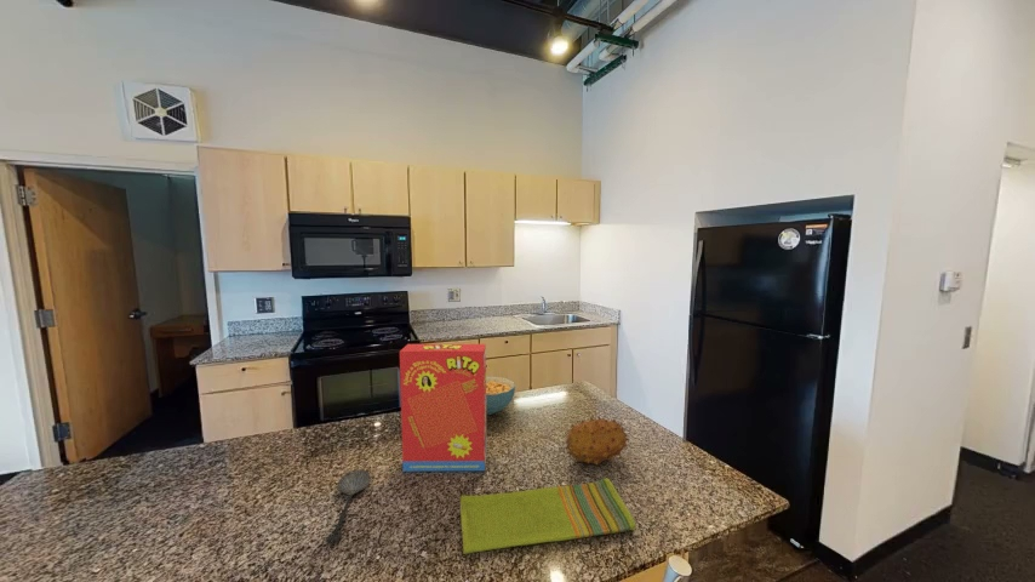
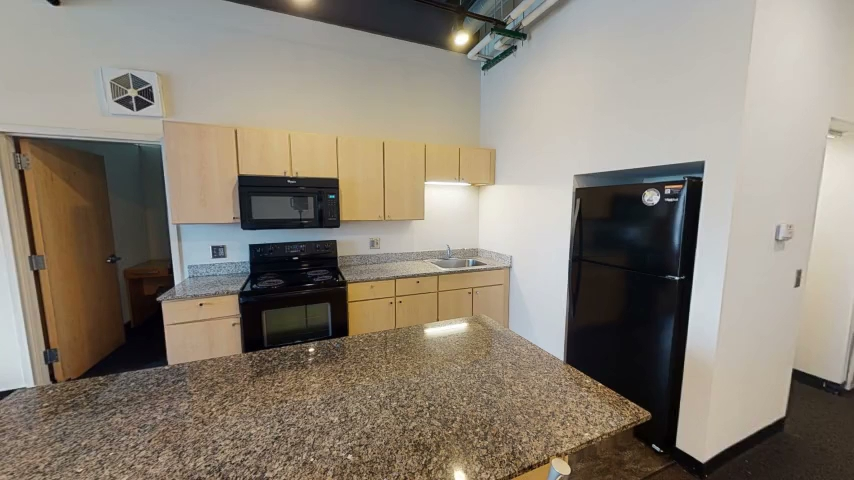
- cereal bowl [486,375,516,416]
- dish towel [459,477,637,555]
- spoon [325,468,372,547]
- cereal box [399,343,488,473]
- fruit [565,416,630,467]
